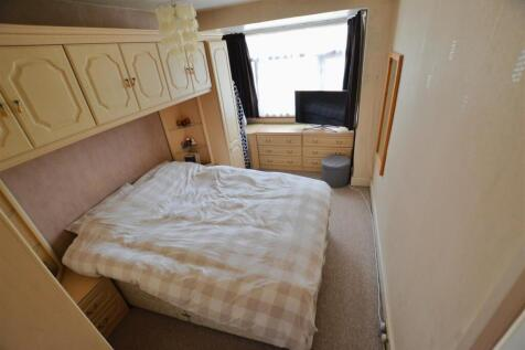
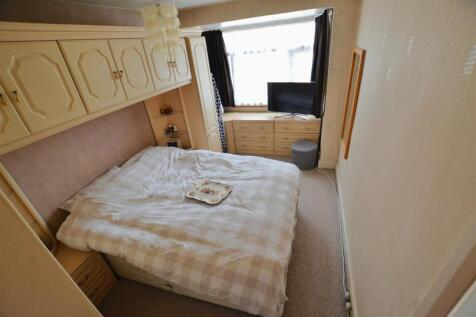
+ serving tray [185,179,233,205]
